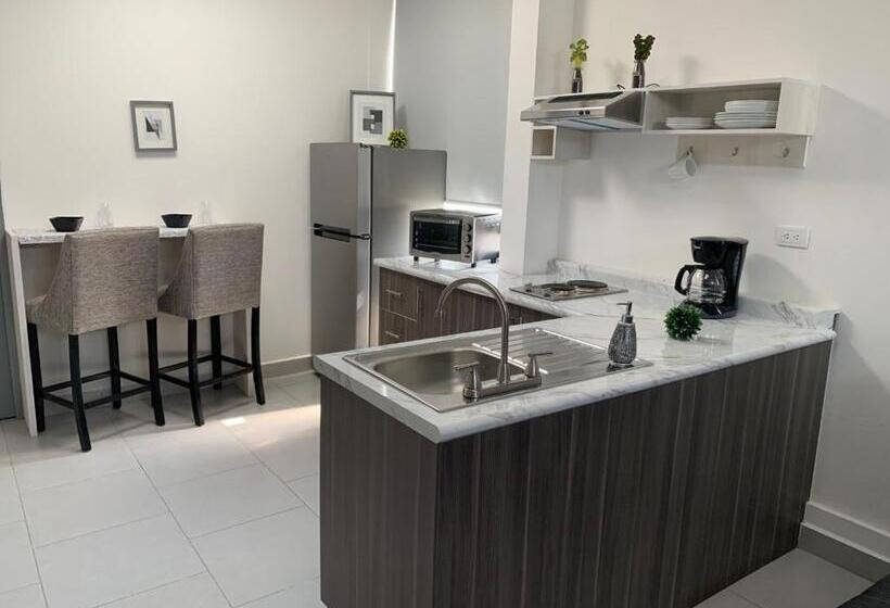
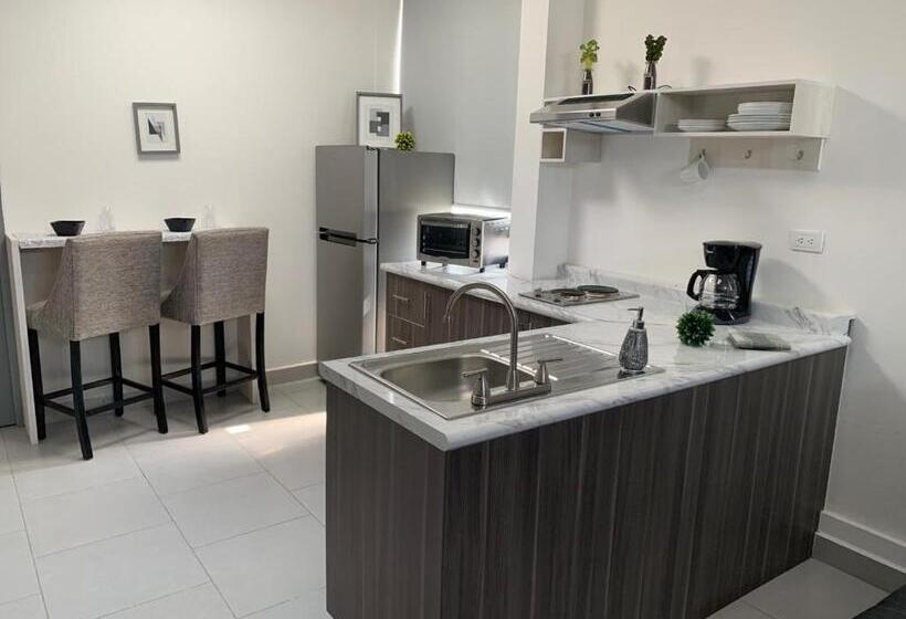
+ dish towel [727,328,792,352]
